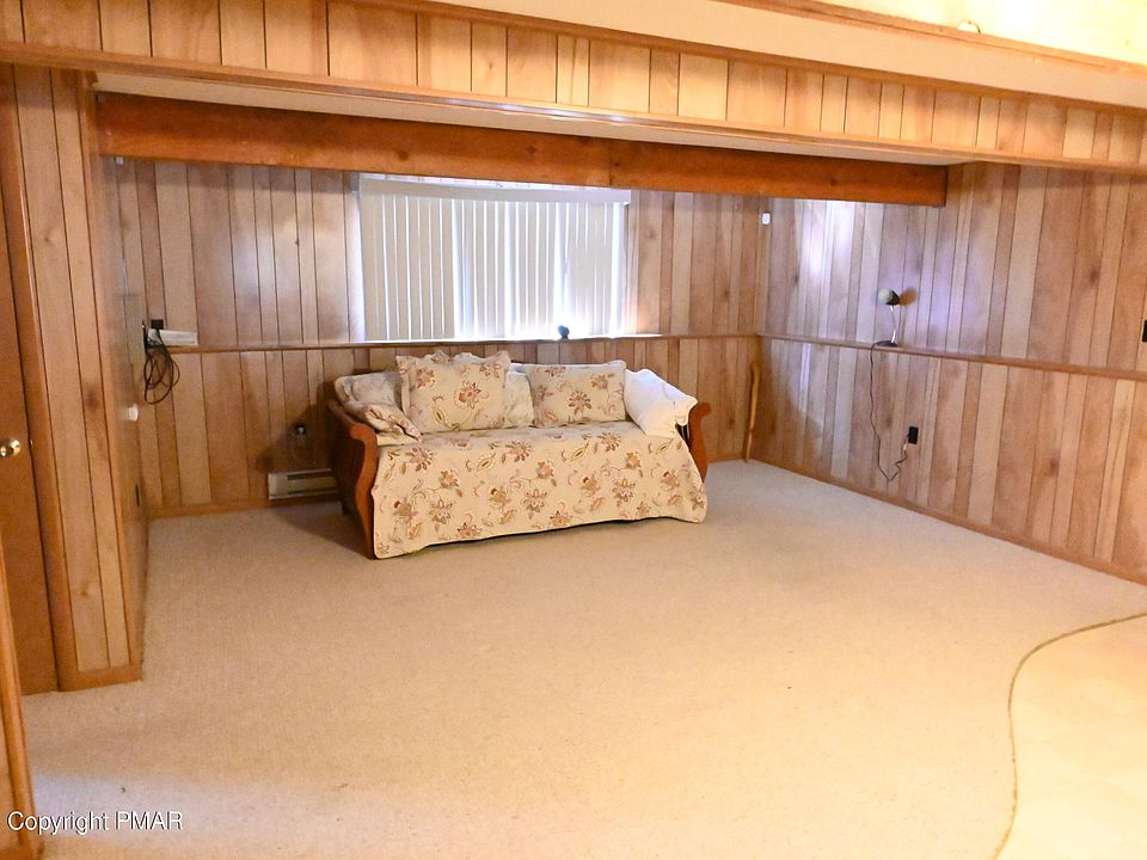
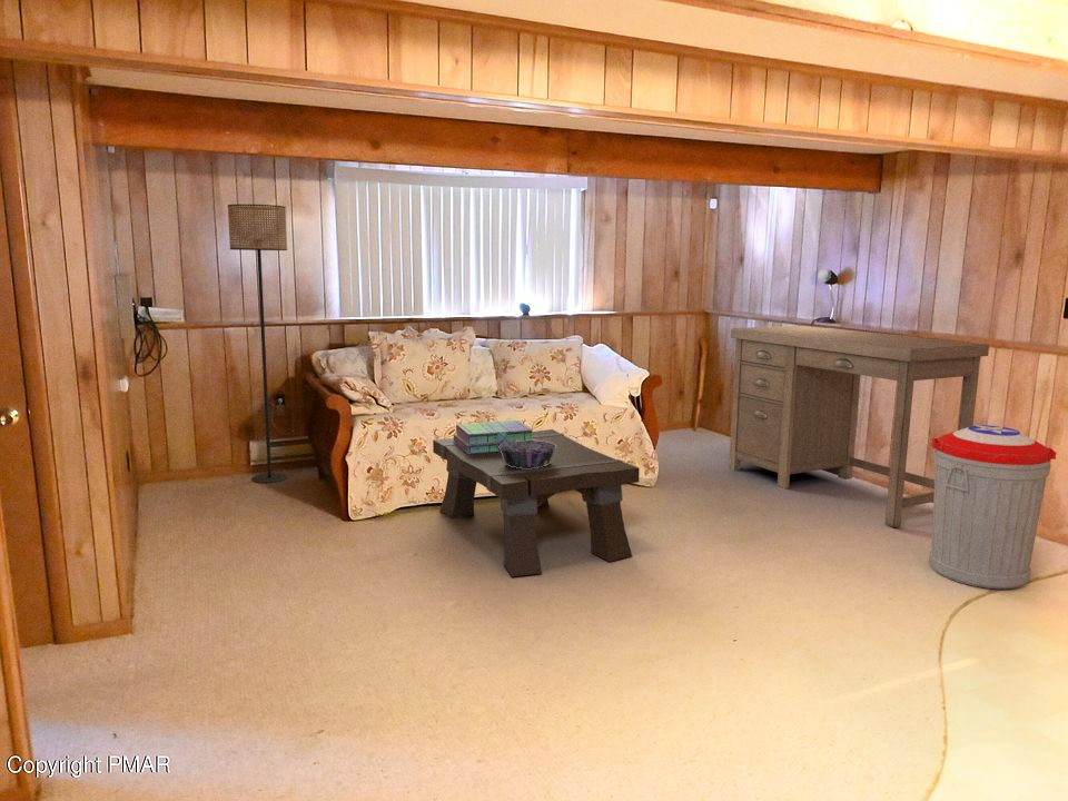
+ floor lamp [227,204,288,484]
+ decorative bowl [498,439,556,469]
+ desk [728,325,990,528]
+ coffee table [432,428,641,577]
+ stack of books [453,419,534,454]
+ trash can [928,424,1058,590]
